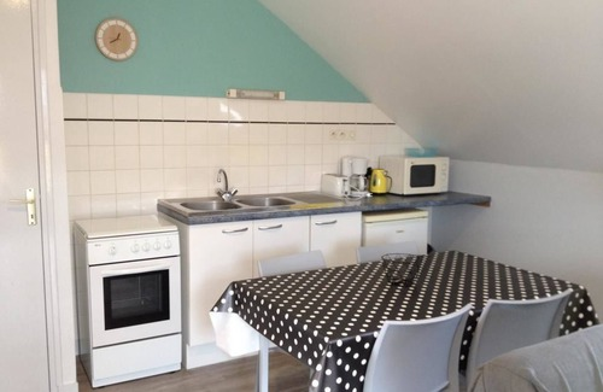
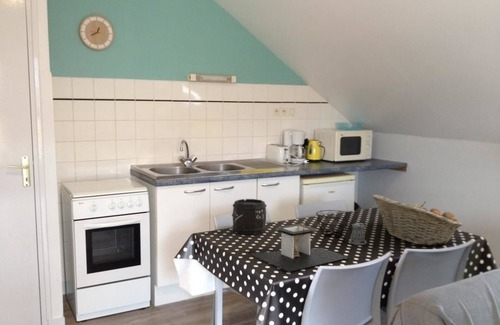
+ pepper shaker [346,222,367,246]
+ fruit basket [371,193,463,246]
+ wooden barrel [231,198,267,235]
+ architectural model [249,220,350,273]
